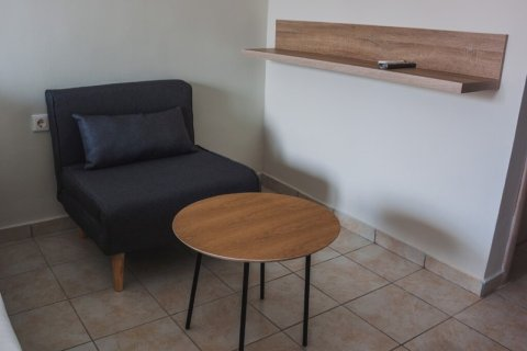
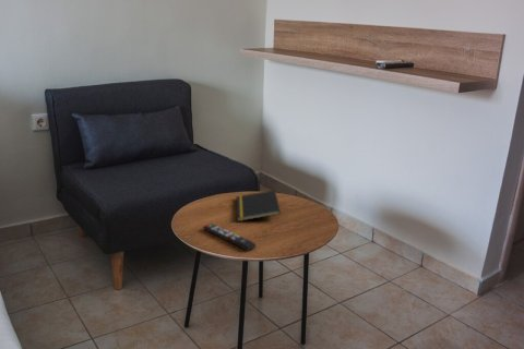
+ notepad [235,189,282,222]
+ remote control [202,222,258,252]
